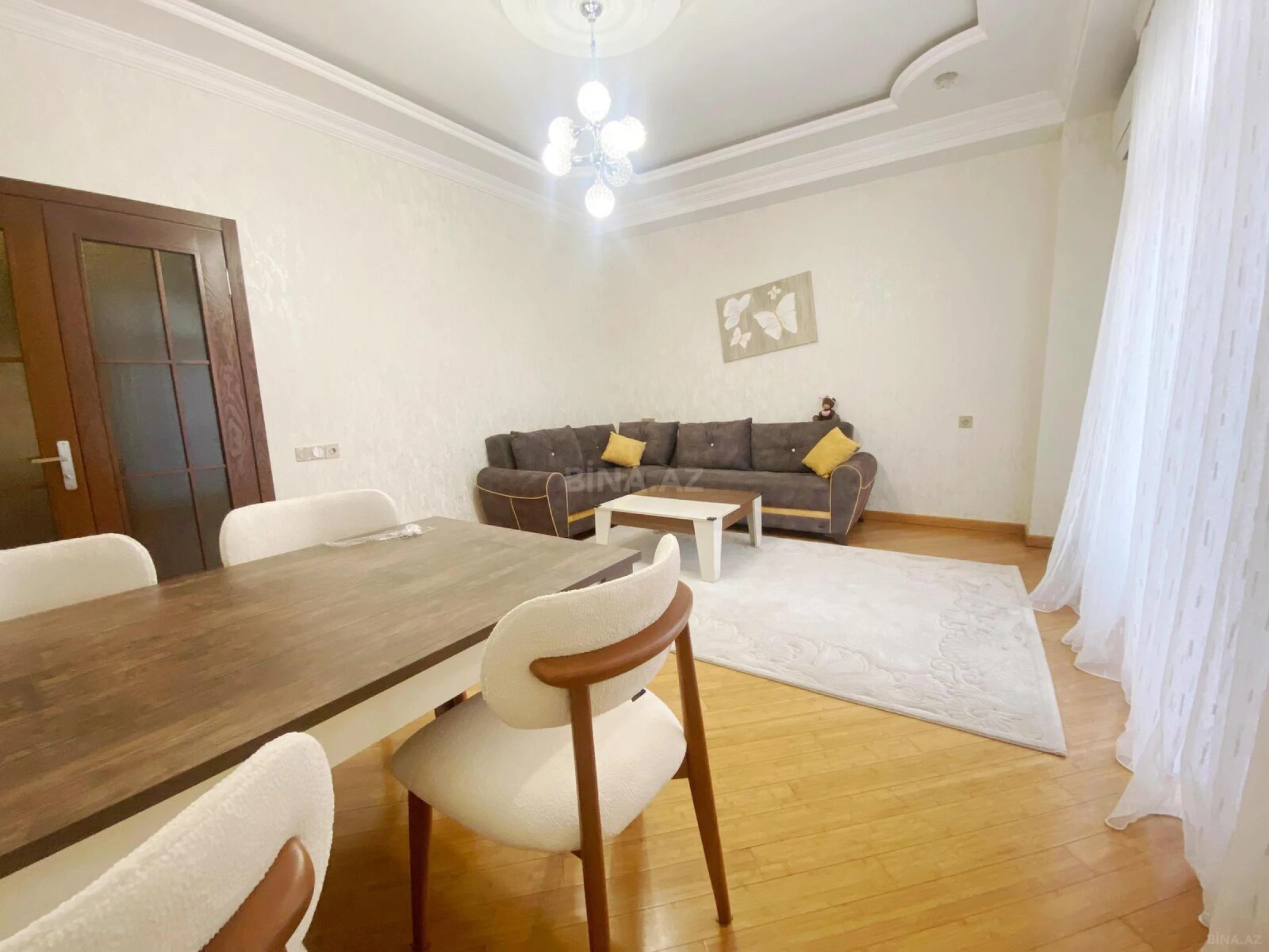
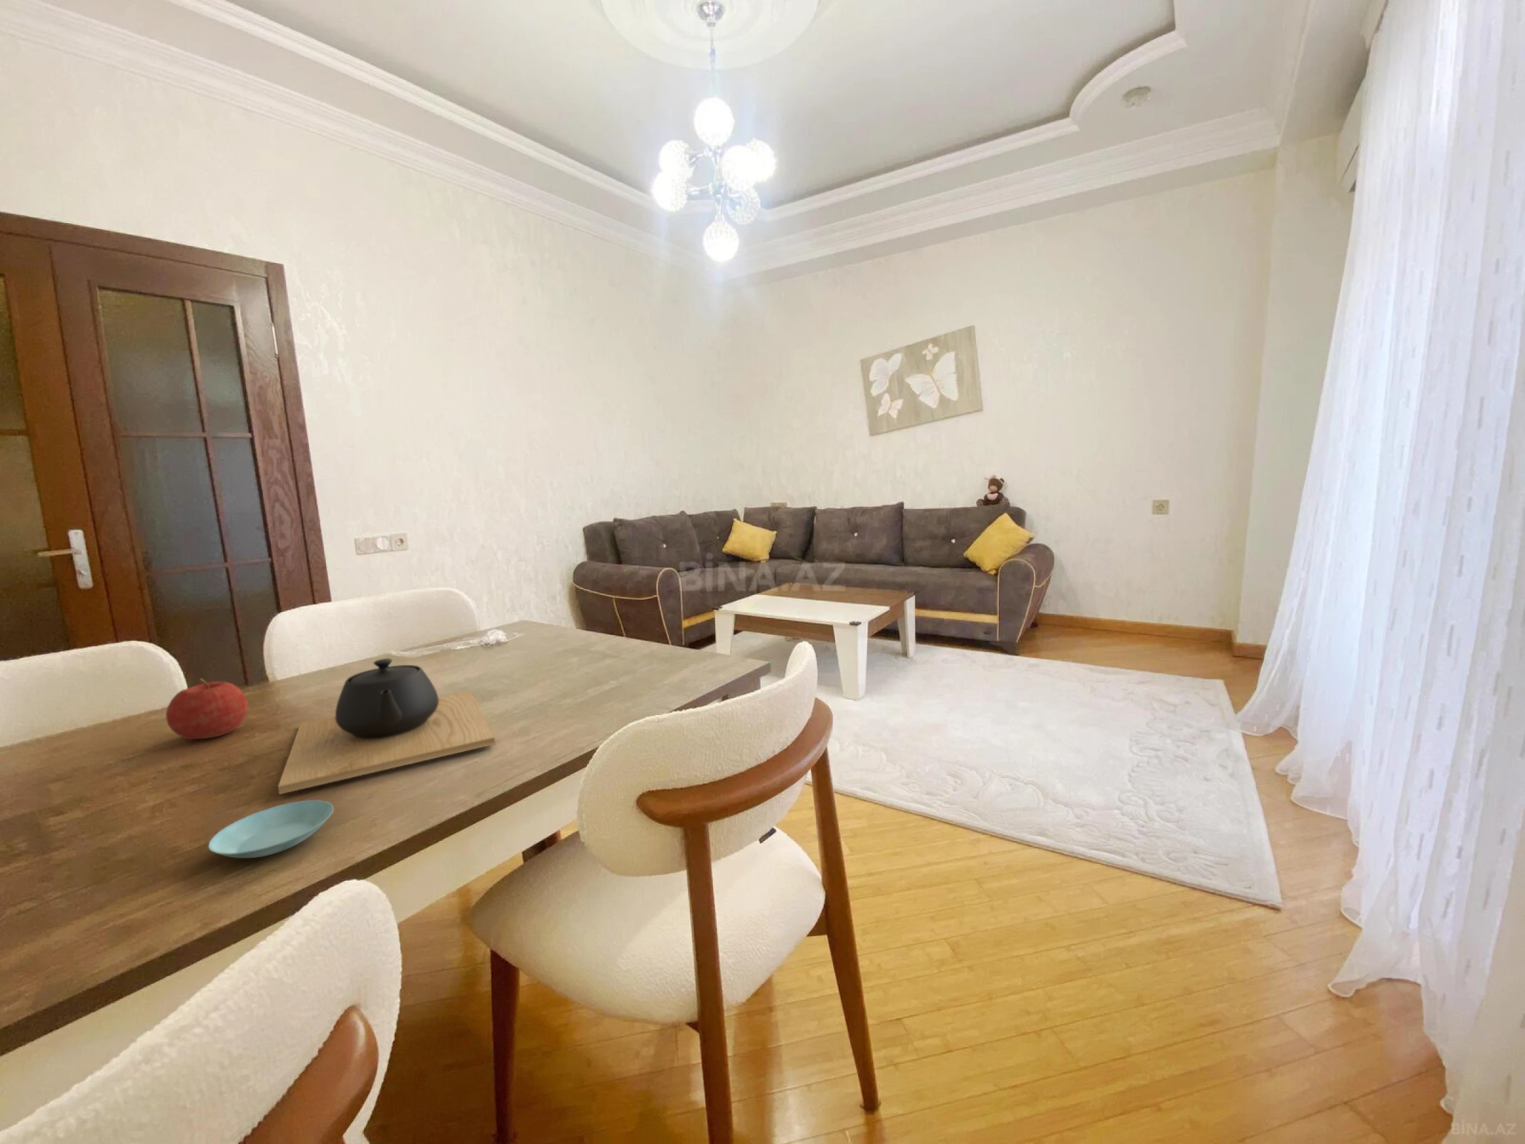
+ fruit [165,678,249,740]
+ saucer [208,799,334,859]
+ teapot [278,657,496,796]
